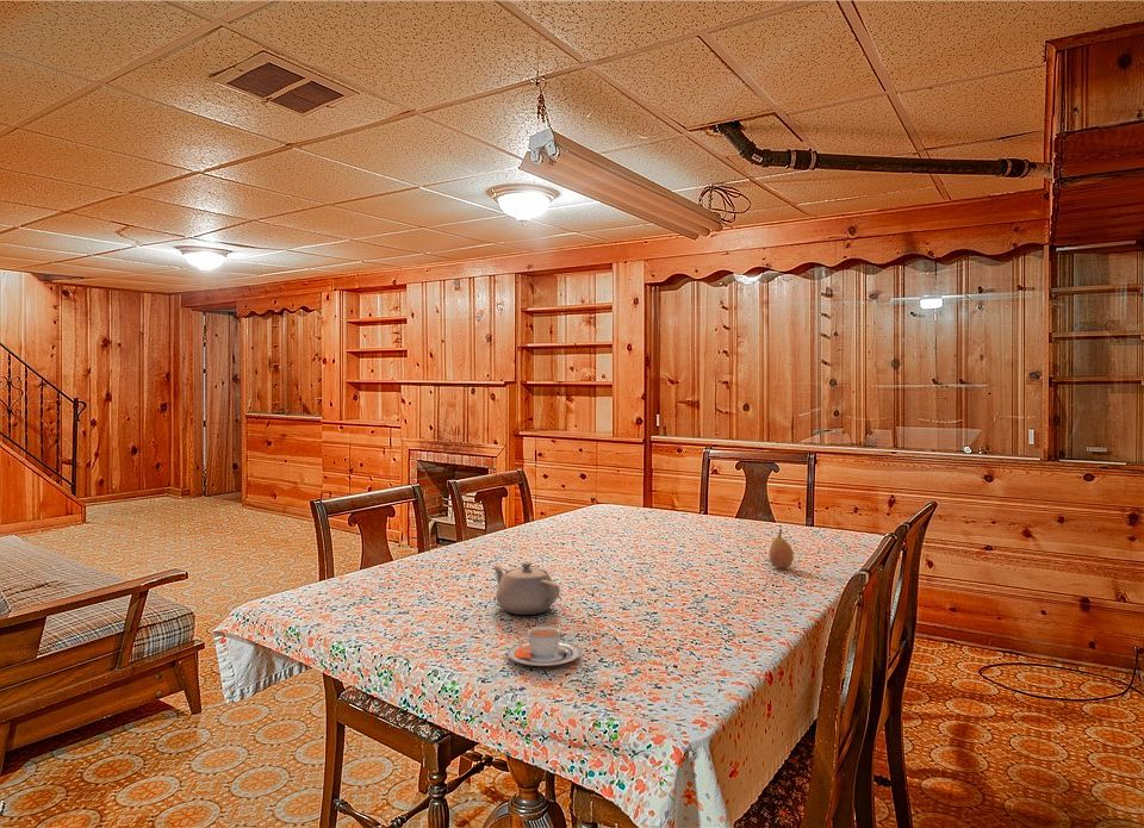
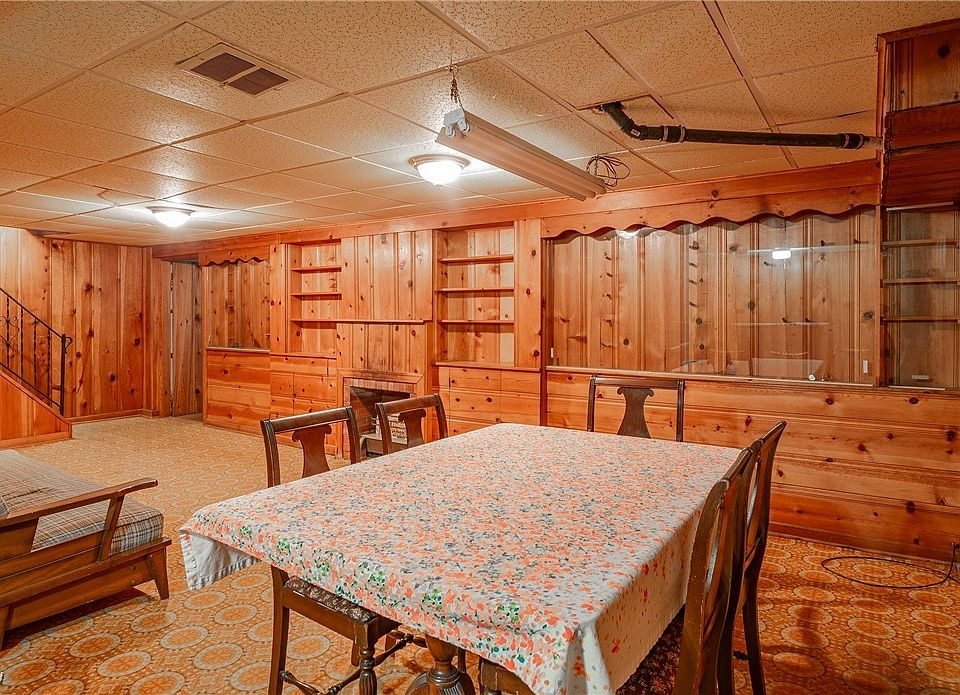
- fruit [767,527,795,569]
- teacup [506,625,582,667]
- teapot [491,561,561,616]
